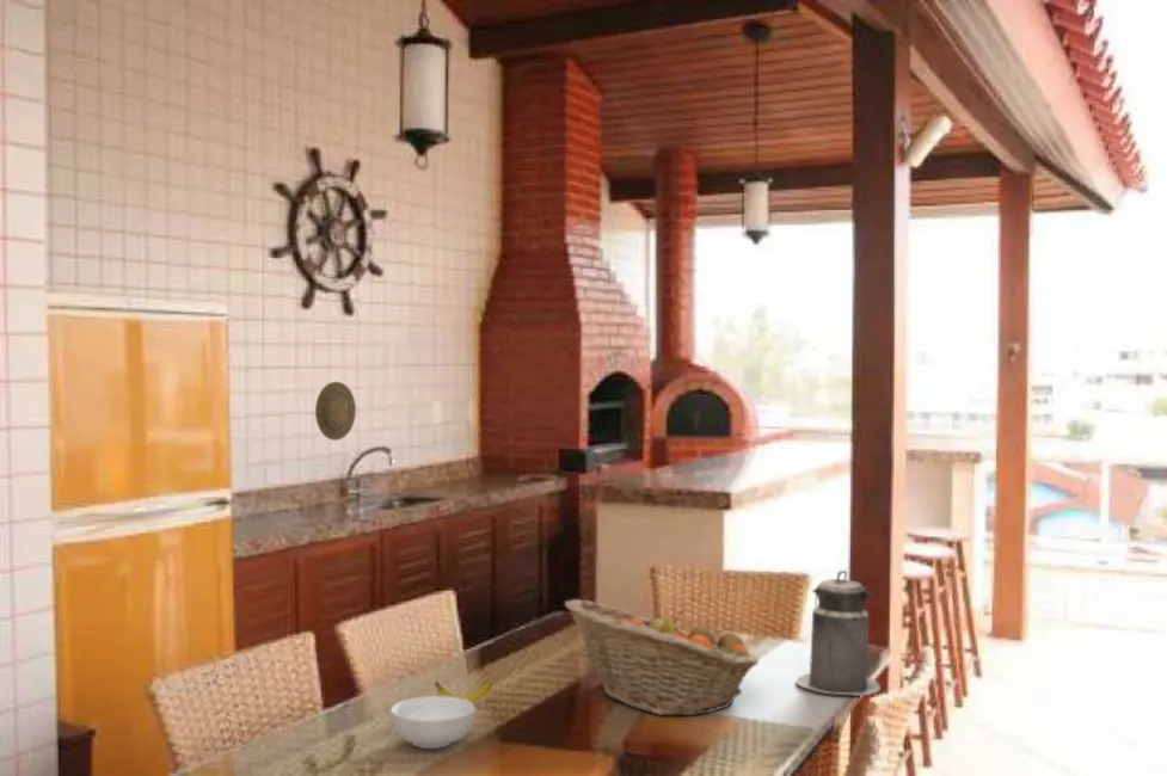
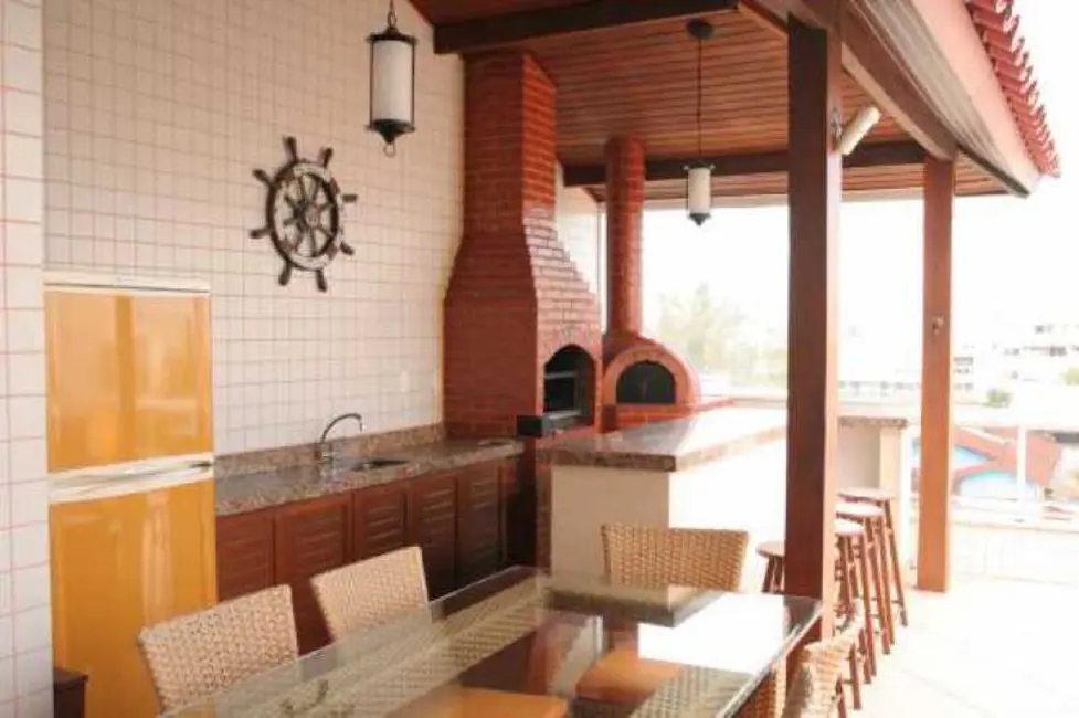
- fruit [434,680,493,704]
- decorative plate [314,381,357,442]
- fruit basket [564,598,760,716]
- canister [796,569,882,697]
- cereal bowl [389,695,477,750]
